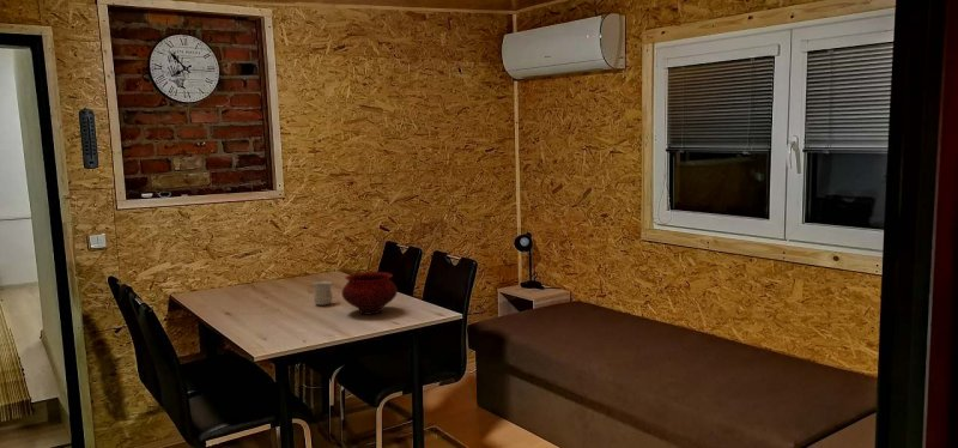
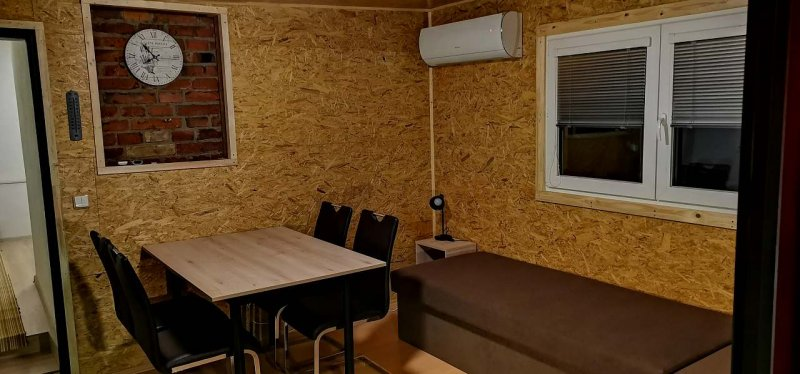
- bowl [340,271,399,316]
- mug [311,280,334,307]
